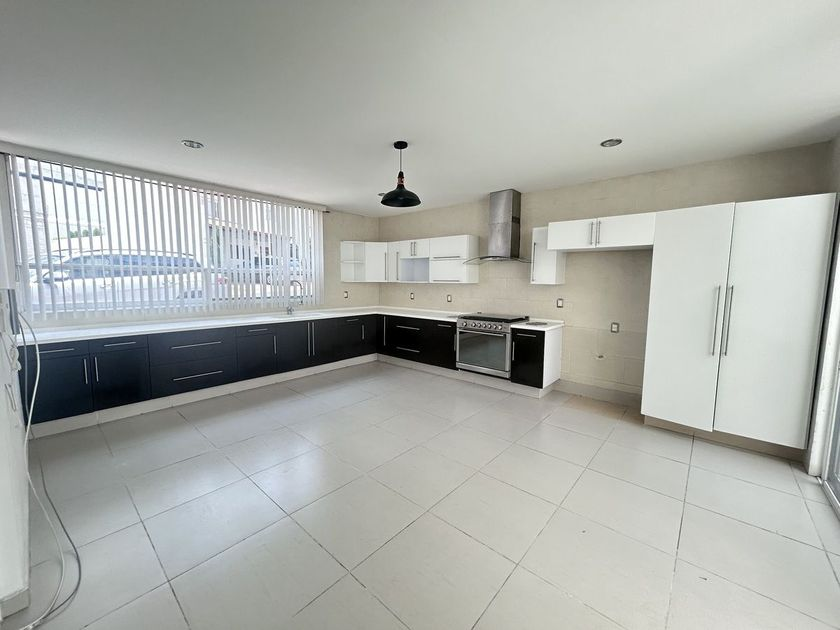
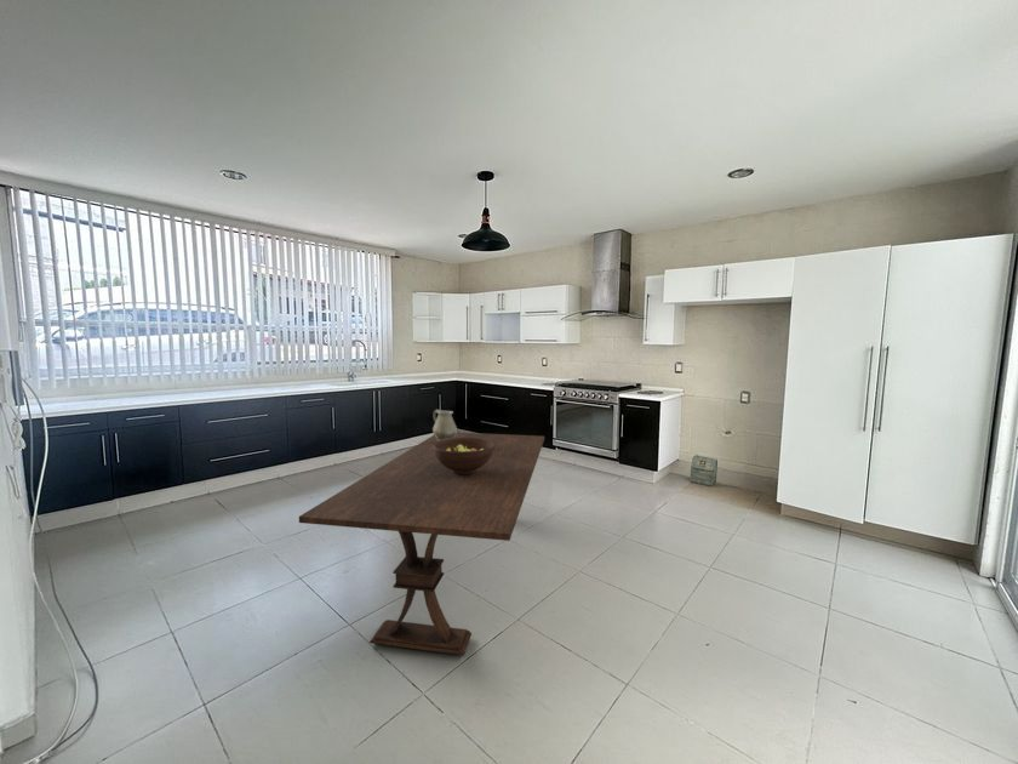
+ bag [690,454,719,488]
+ fruit bowl [434,438,494,474]
+ pitcher [431,409,458,441]
+ dining table [298,432,545,656]
